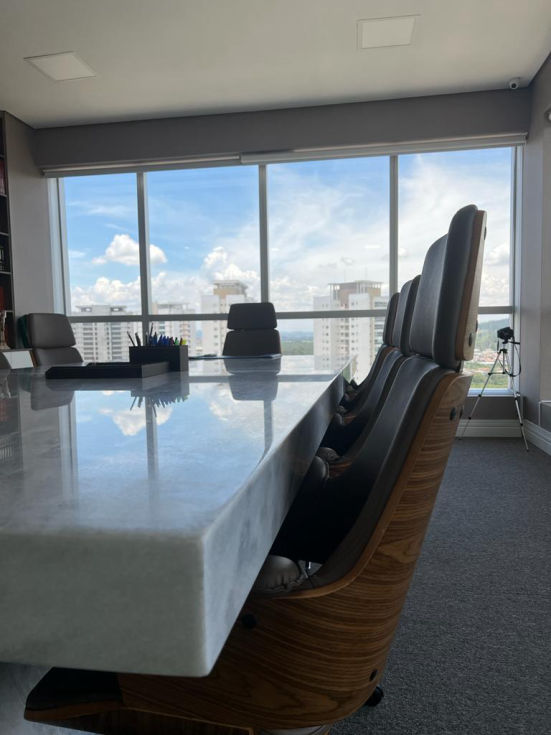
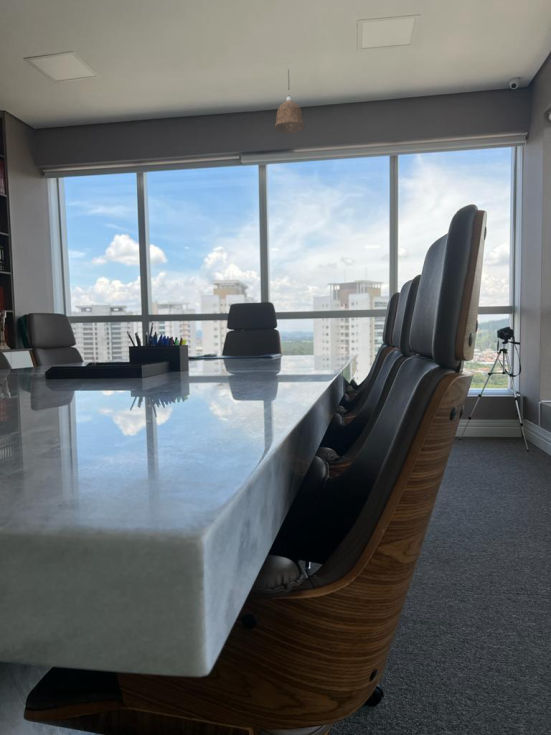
+ pendant lamp [274,68,305,134]
